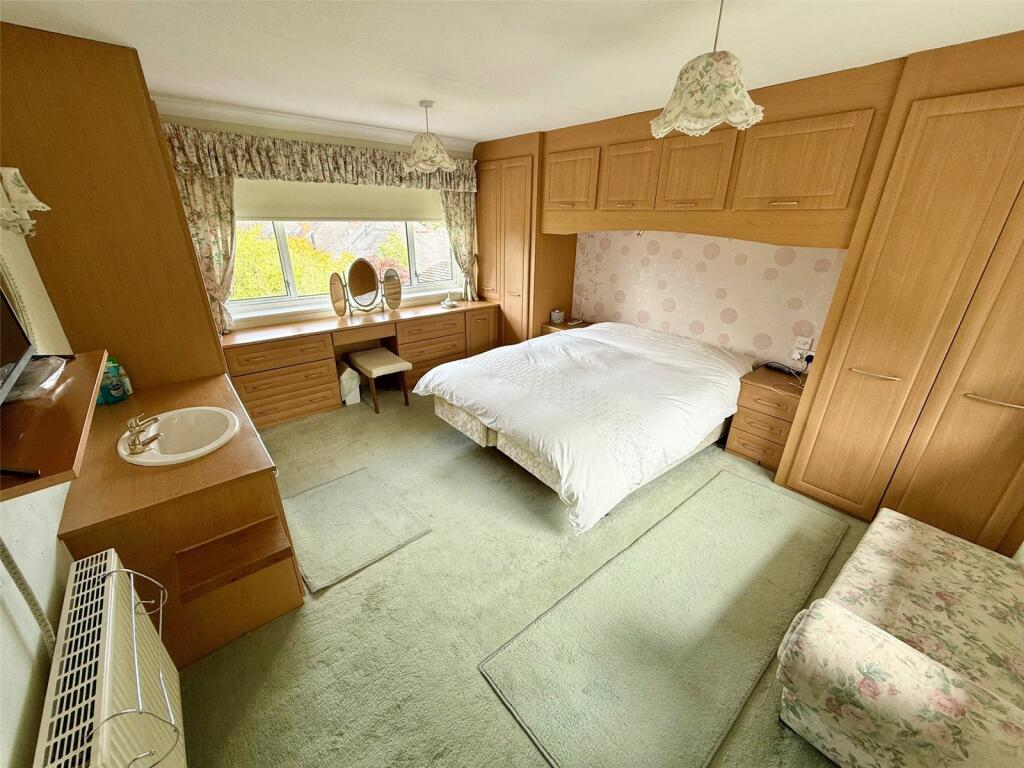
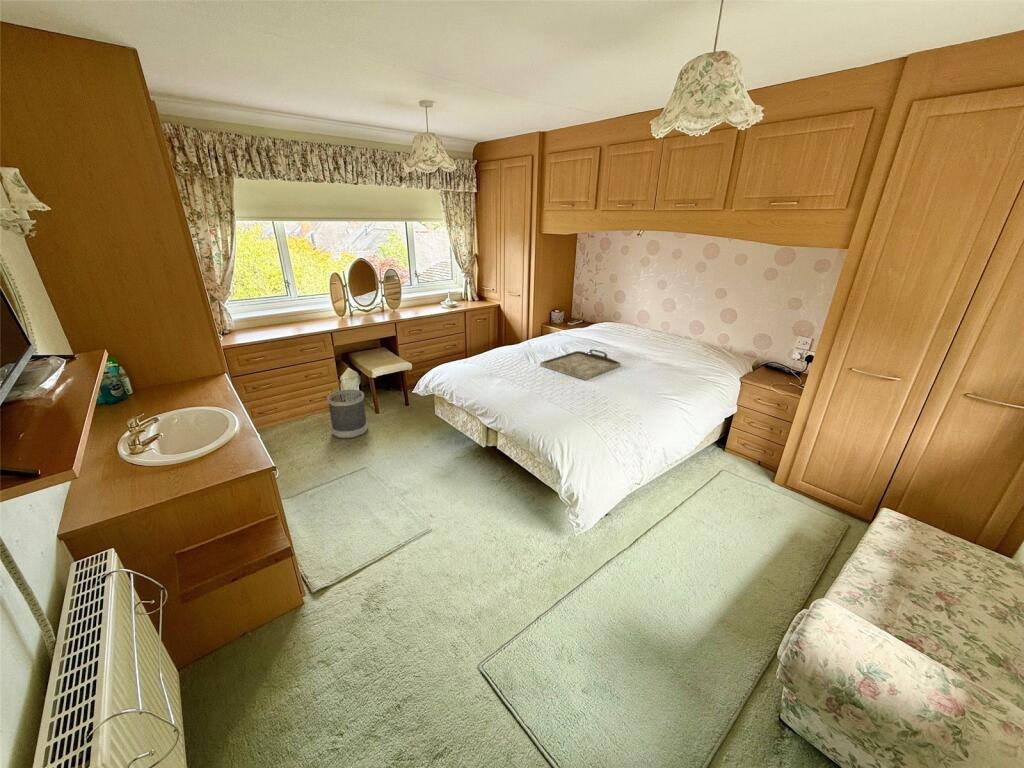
+ serving tray [539,348,622,381]
+ wastebasket [326,388,369,439]
